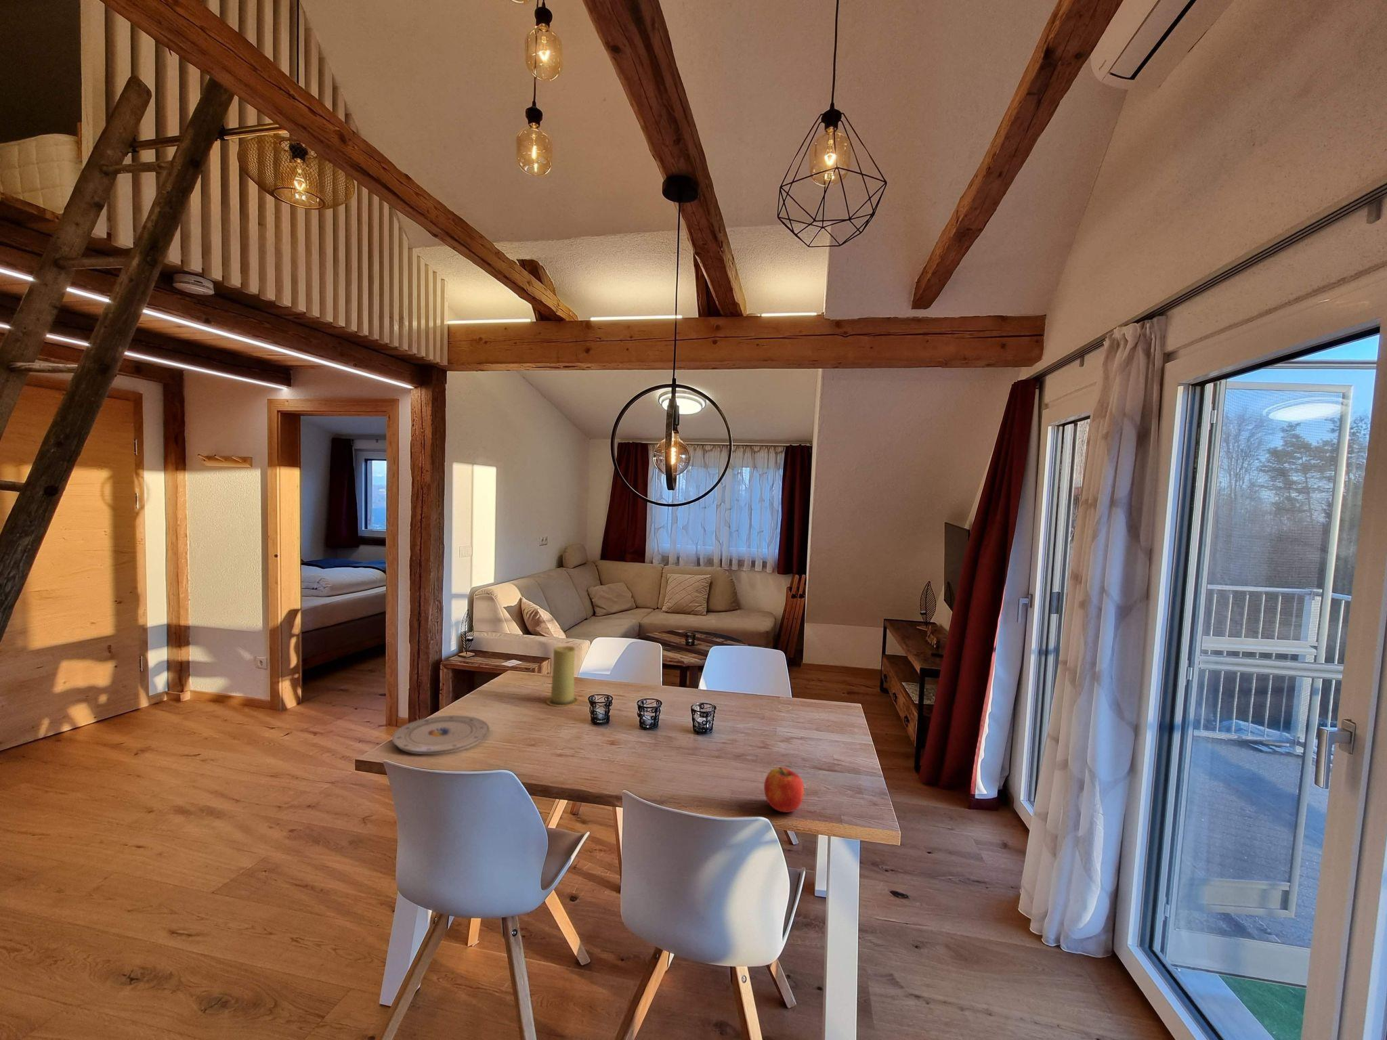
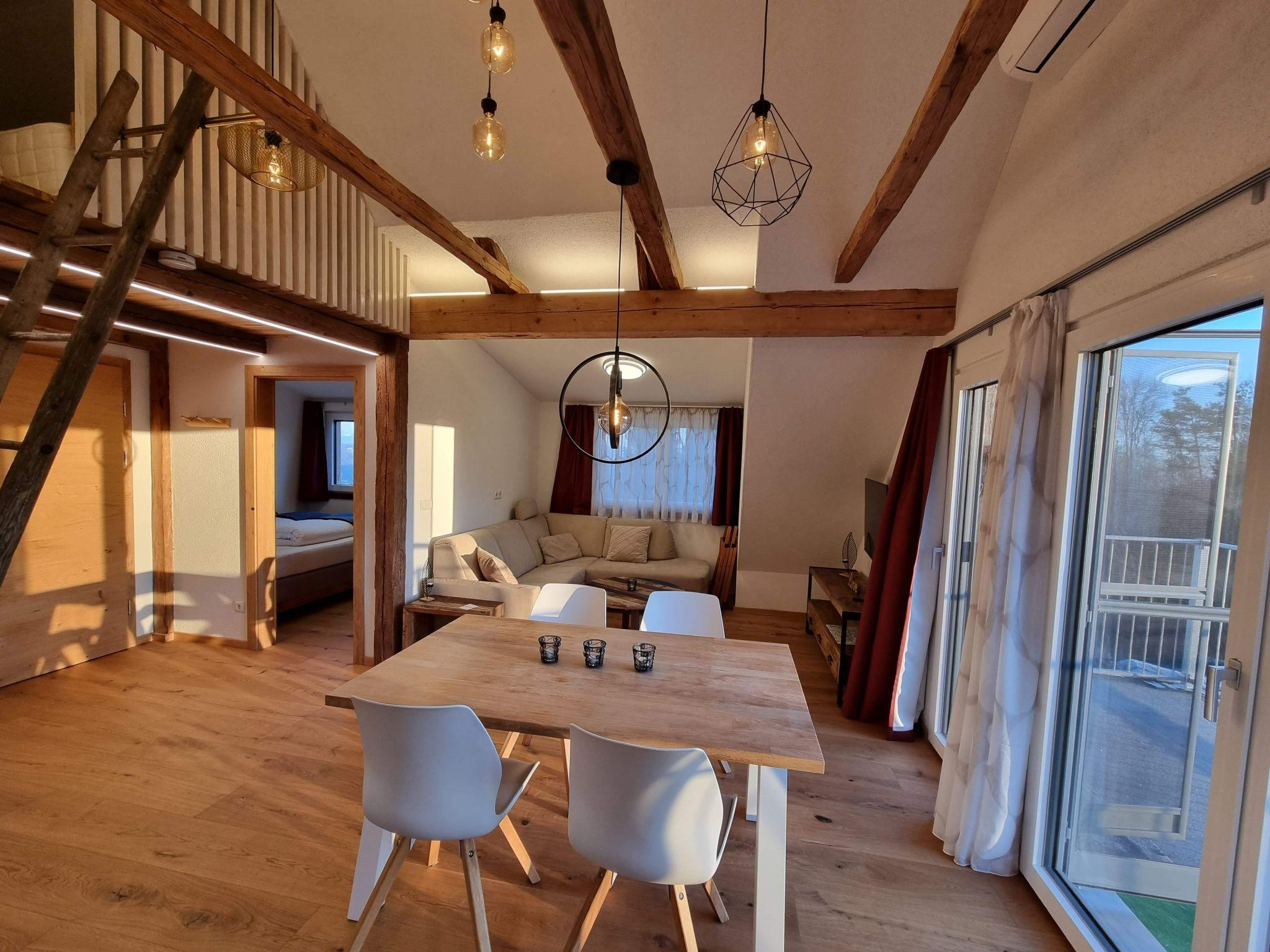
- apple [763,767,805,813]
- candle [546,646,579,708]
- plate [391,714,489,755]
